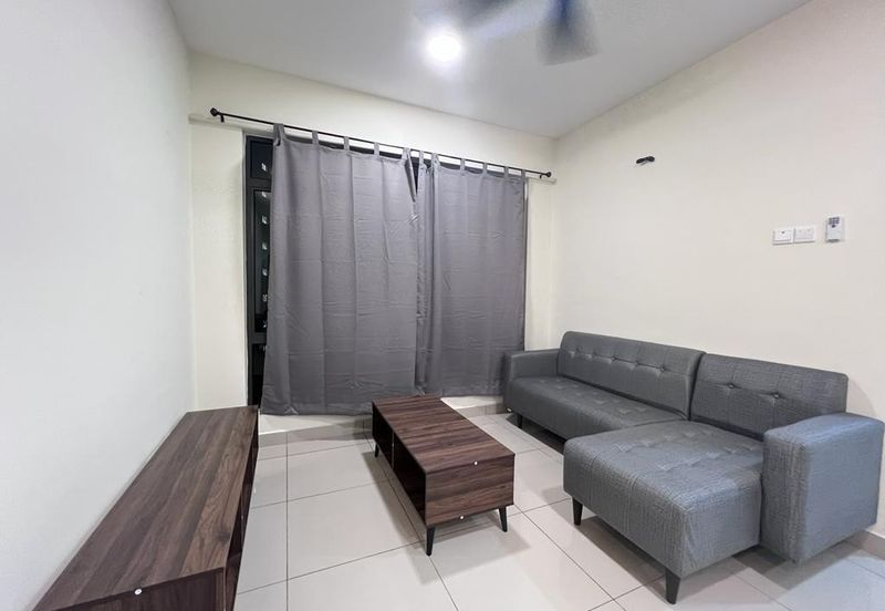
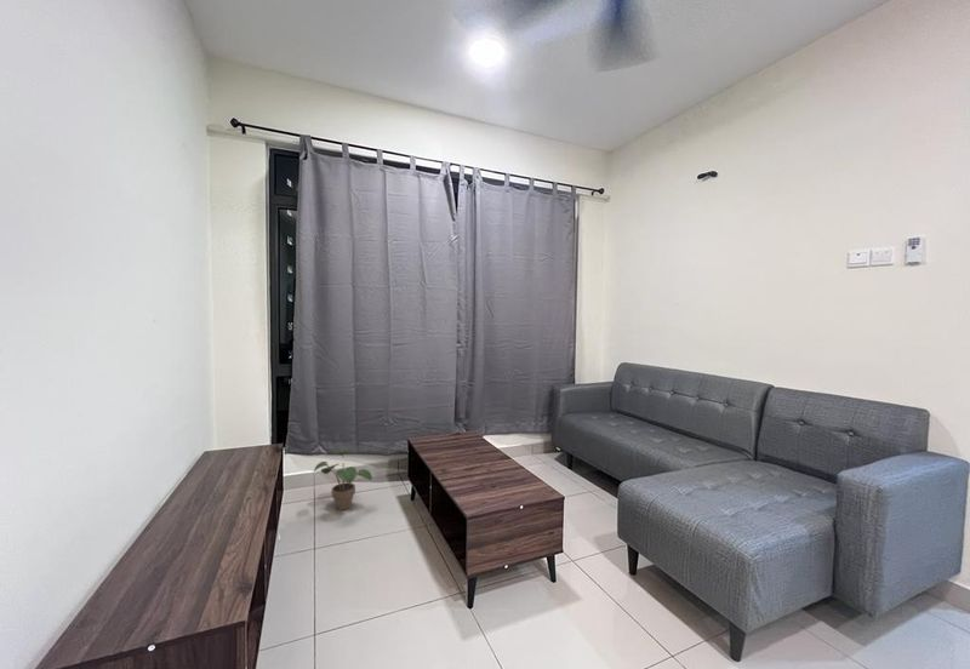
+ potted plant [313,448,373,511]
